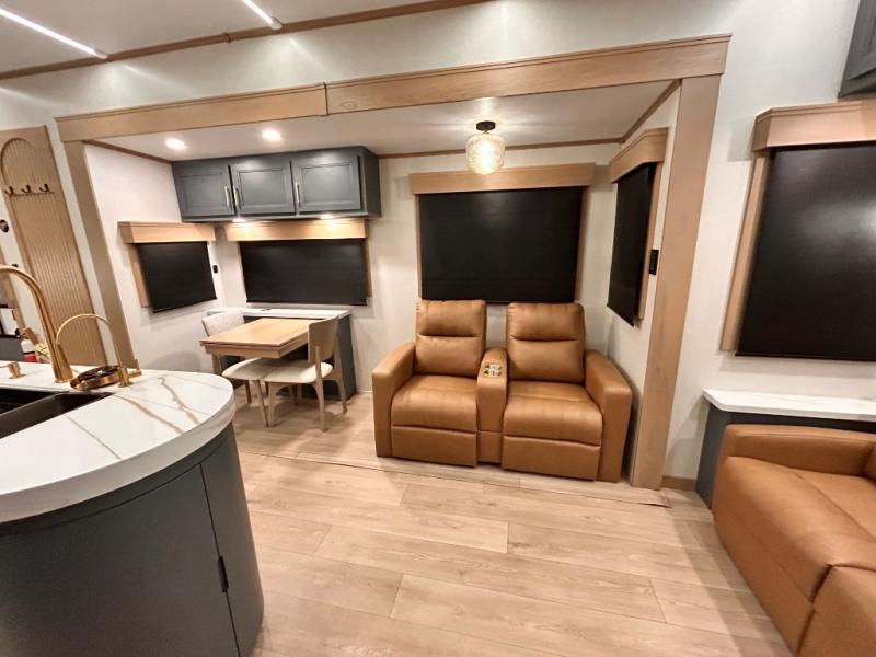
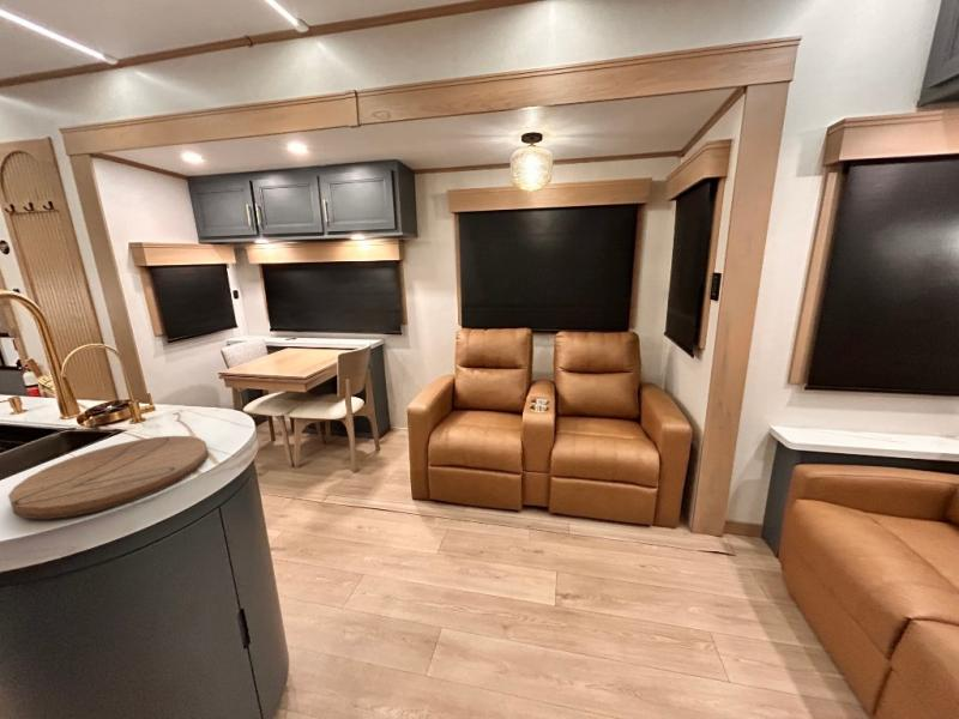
+ cutting board [7,435,210,520]
